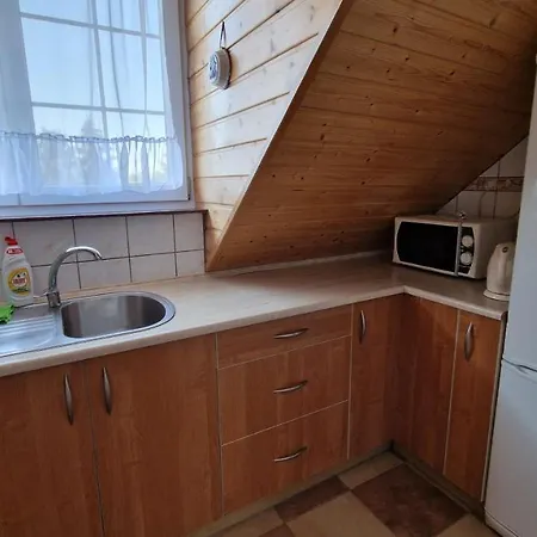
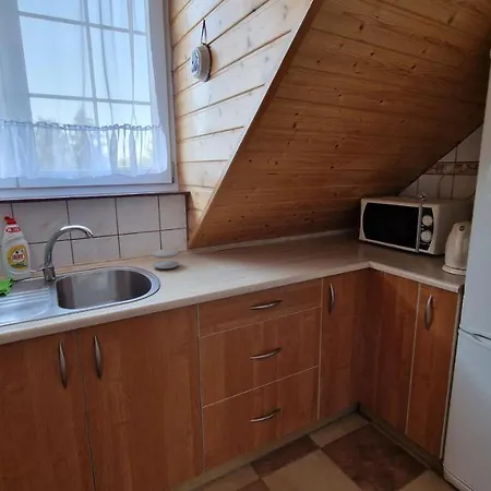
+ sponge [151,248,180,270]
